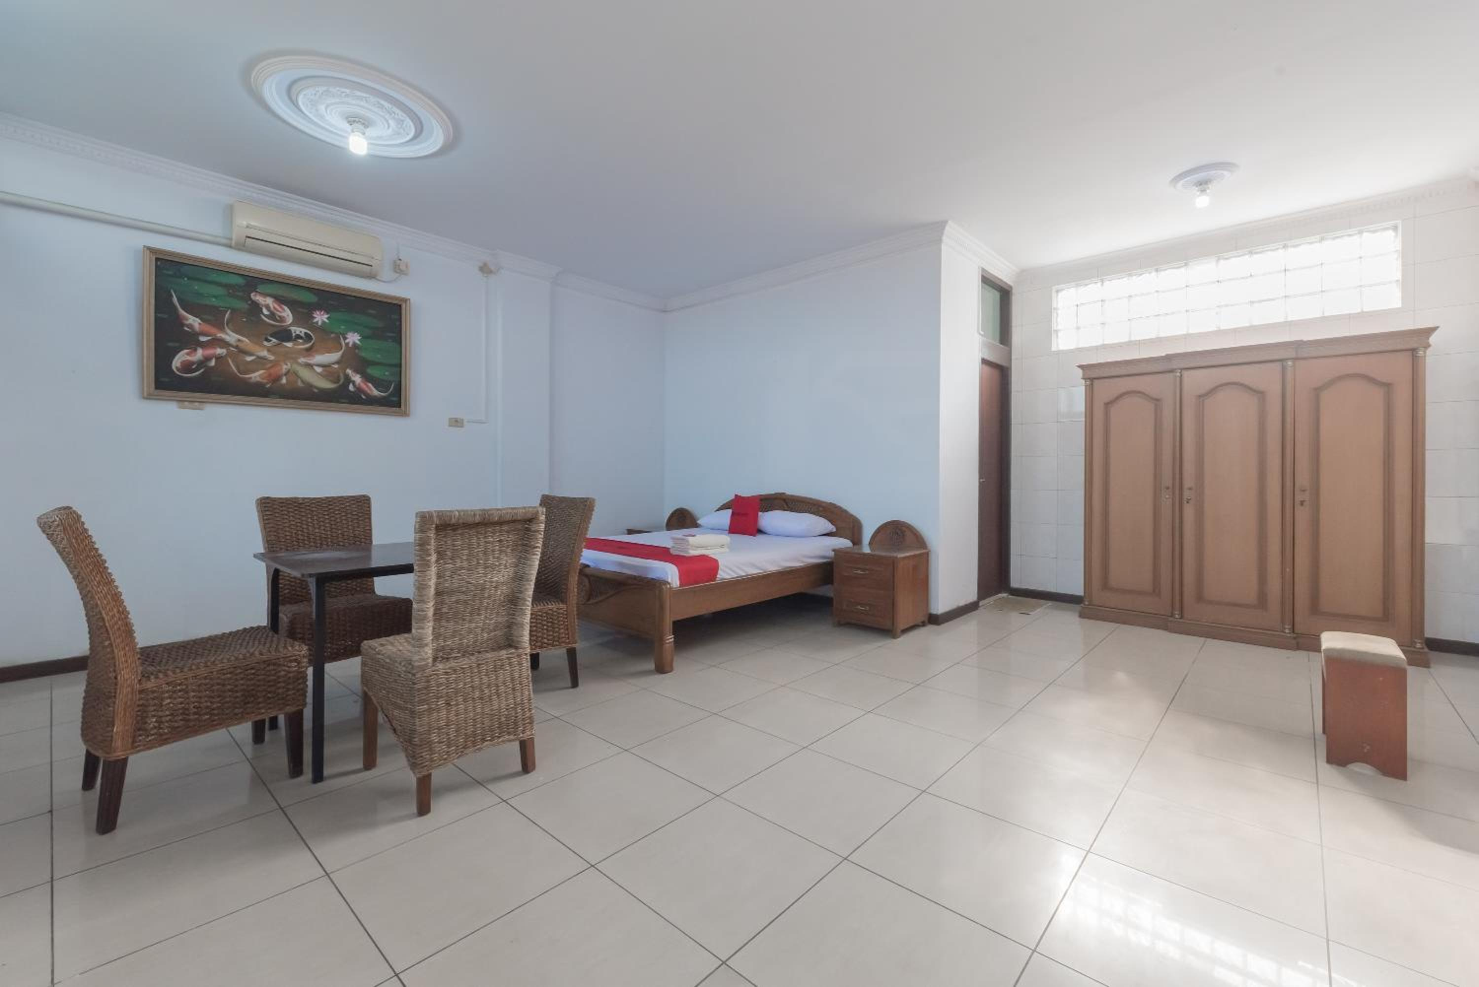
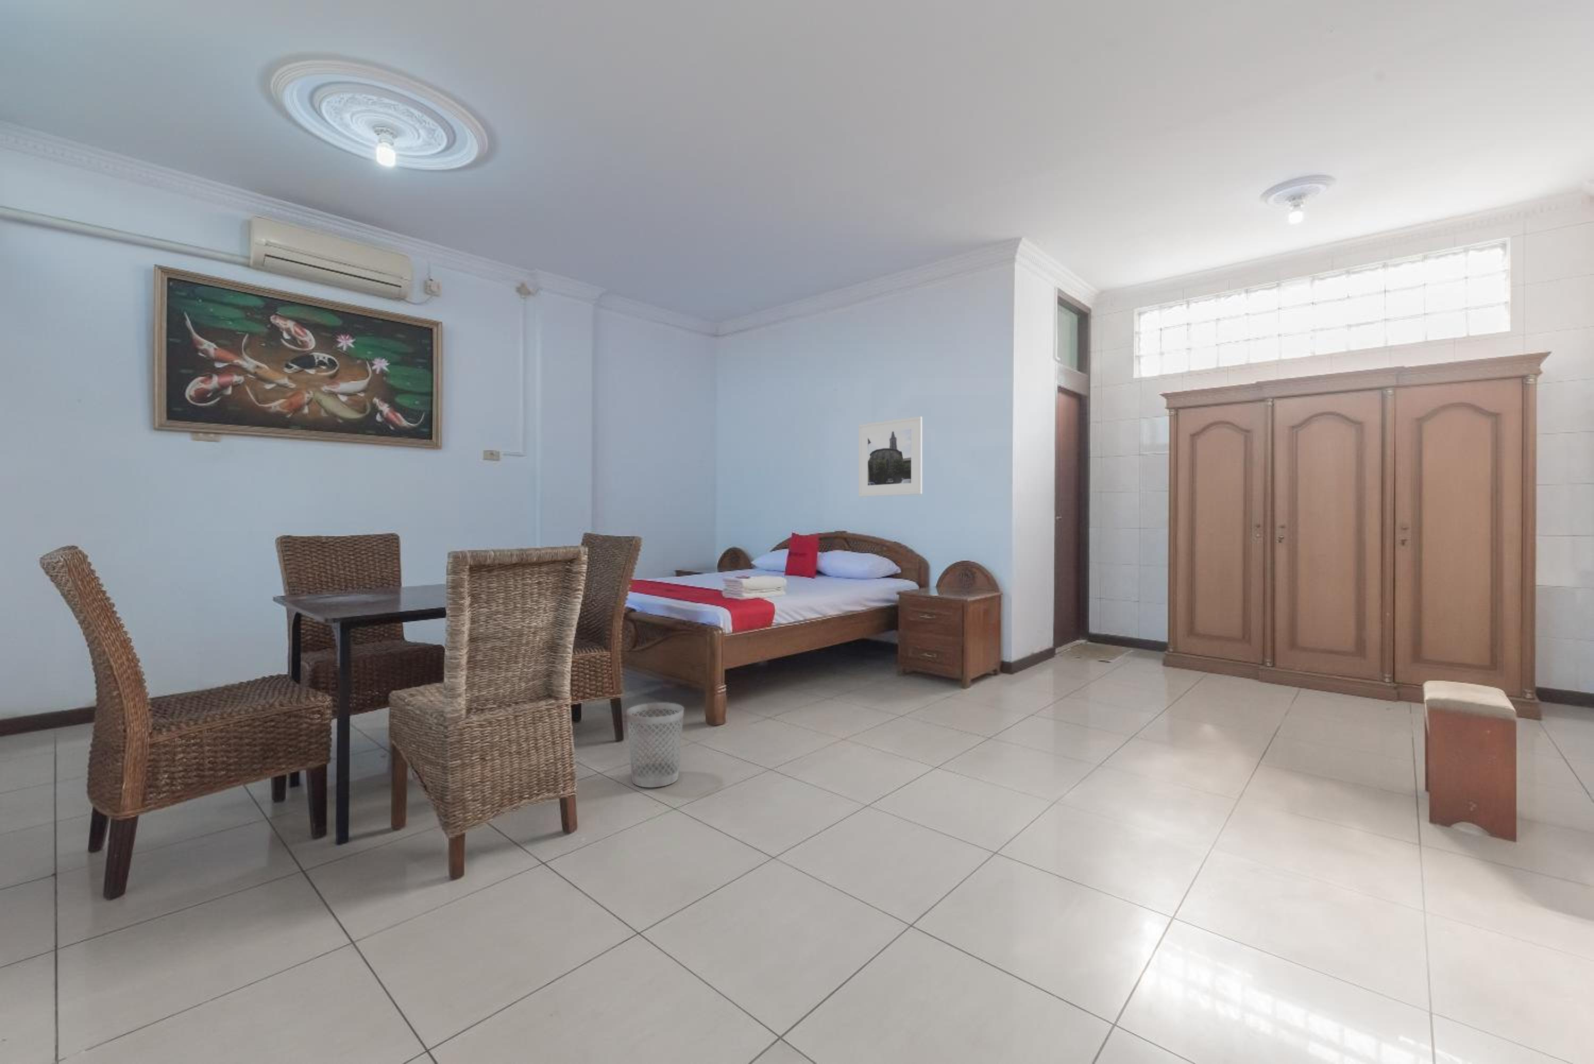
+ wastebasket [626,702,684,788]
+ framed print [858,416,923,498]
